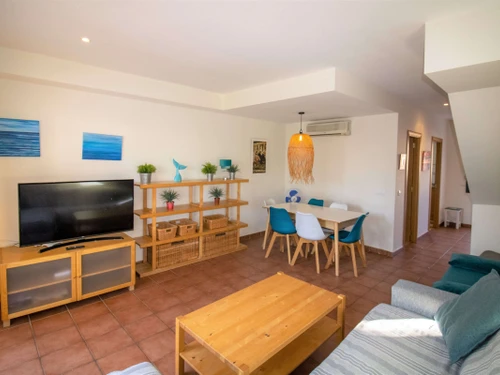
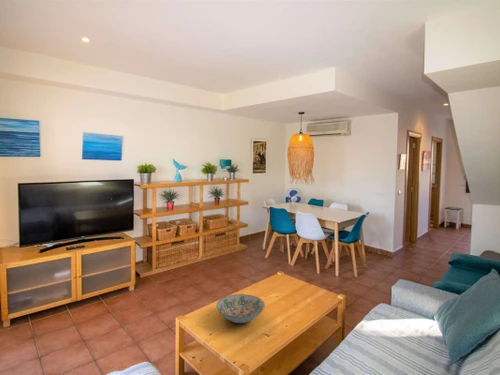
+ decorative bowl [216,293,266,324]
